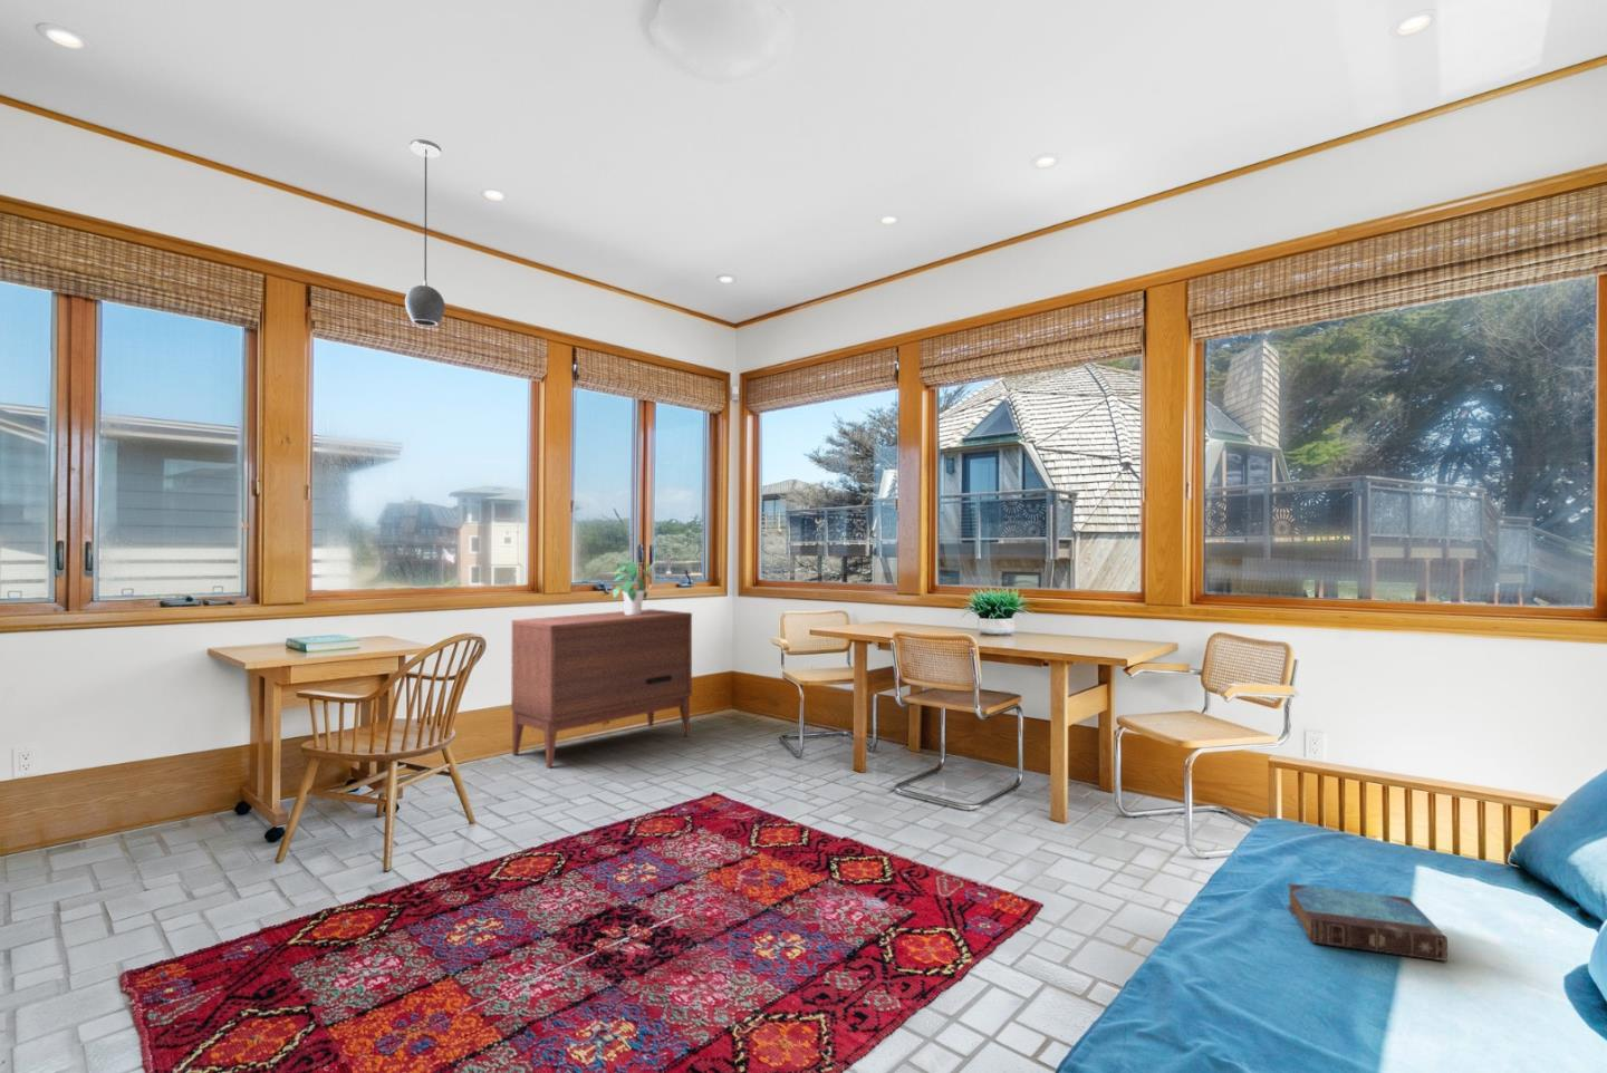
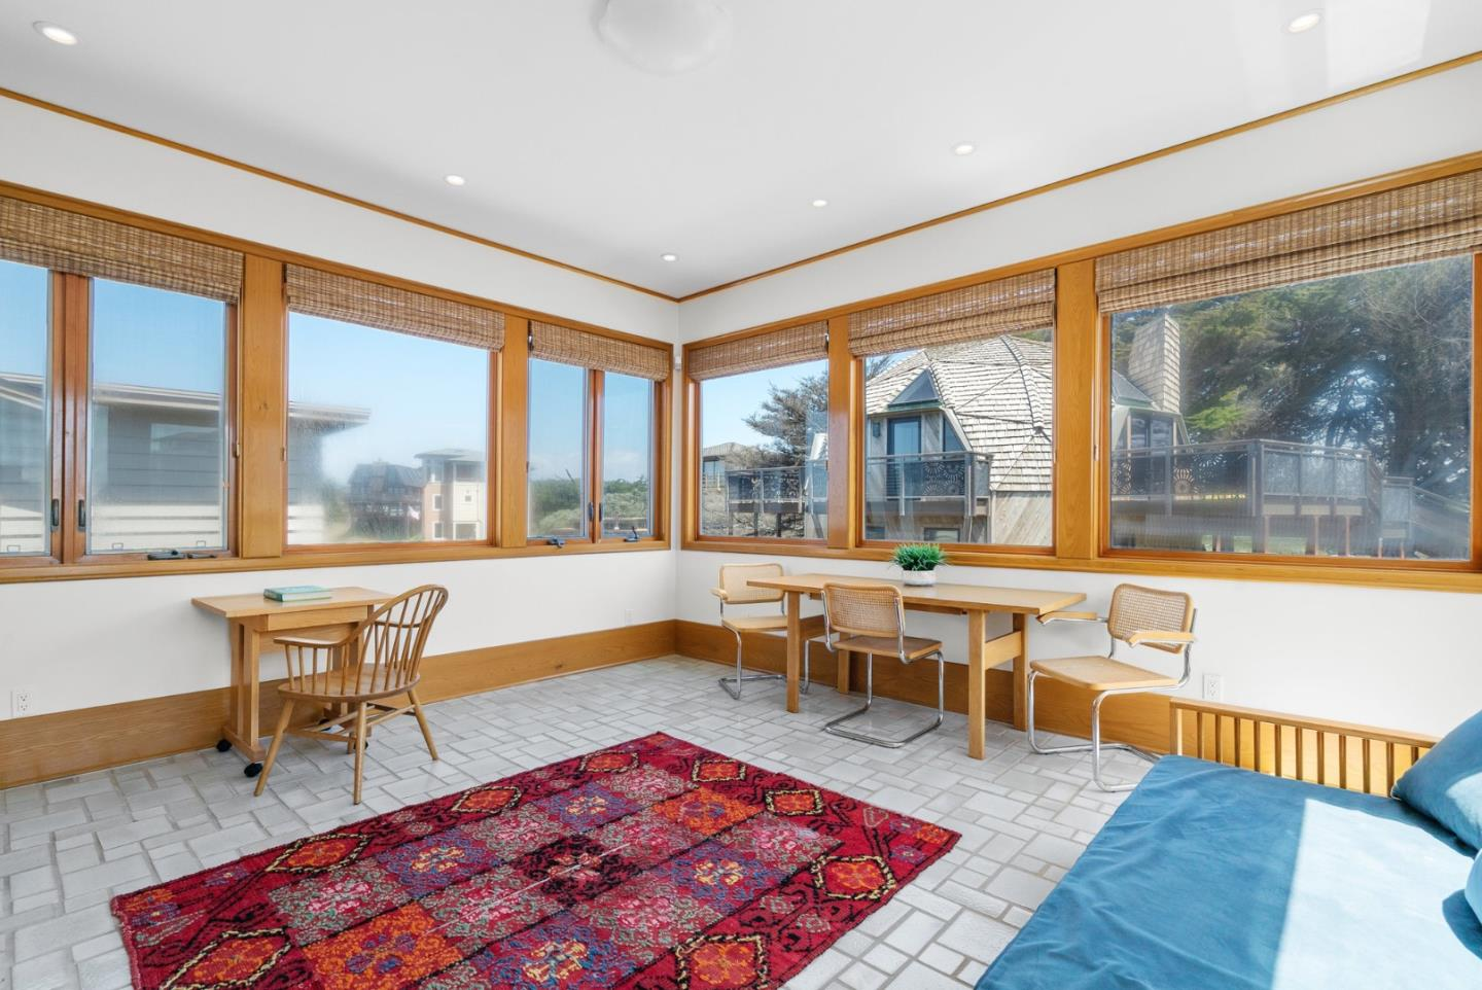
- light fixture [404,138,447,327]
- potted plant [611,558,654,614]
- book [1286,883,1449,963]
- dresser [511,608,693,770]
